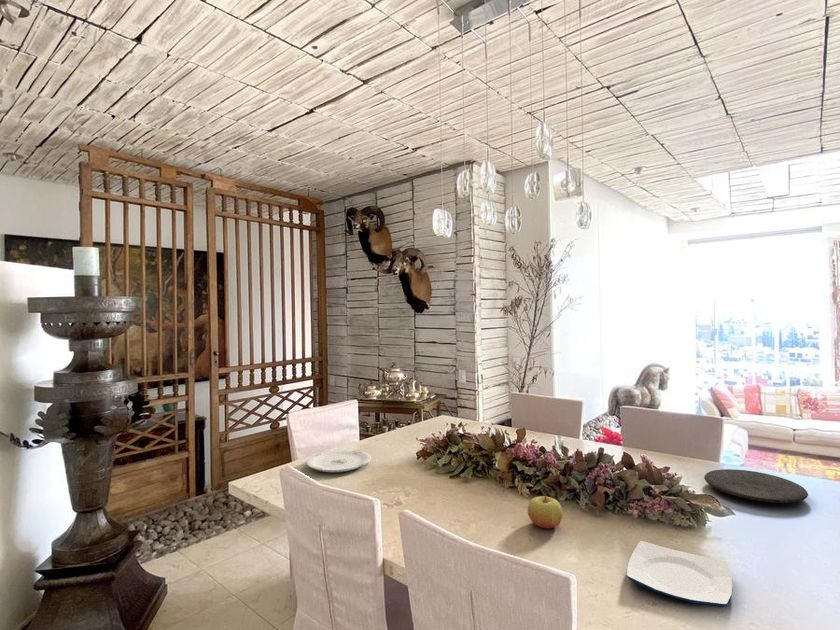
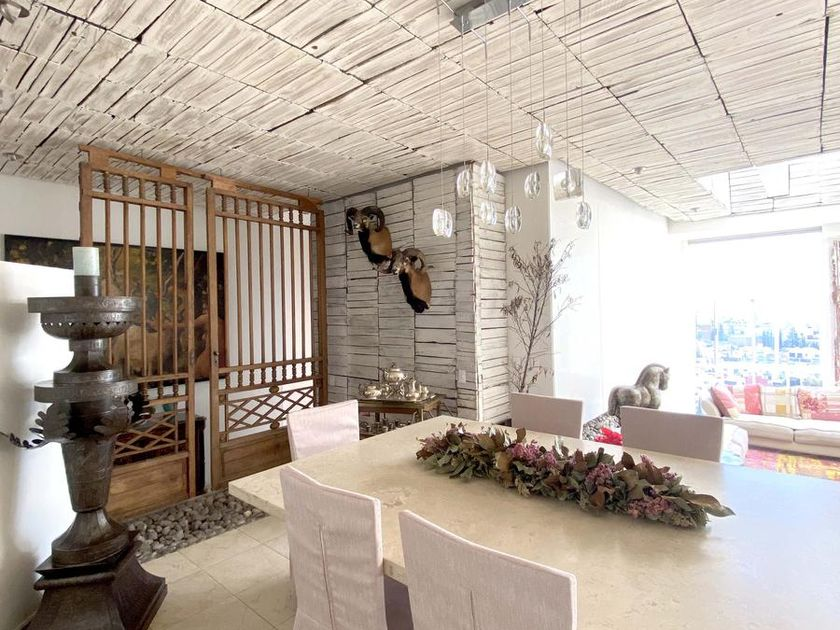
- plate [703,468,809,504]
- apple [527,495,564,529]
- plate [626,540,734,608]
- plate [306,449,372,473]
